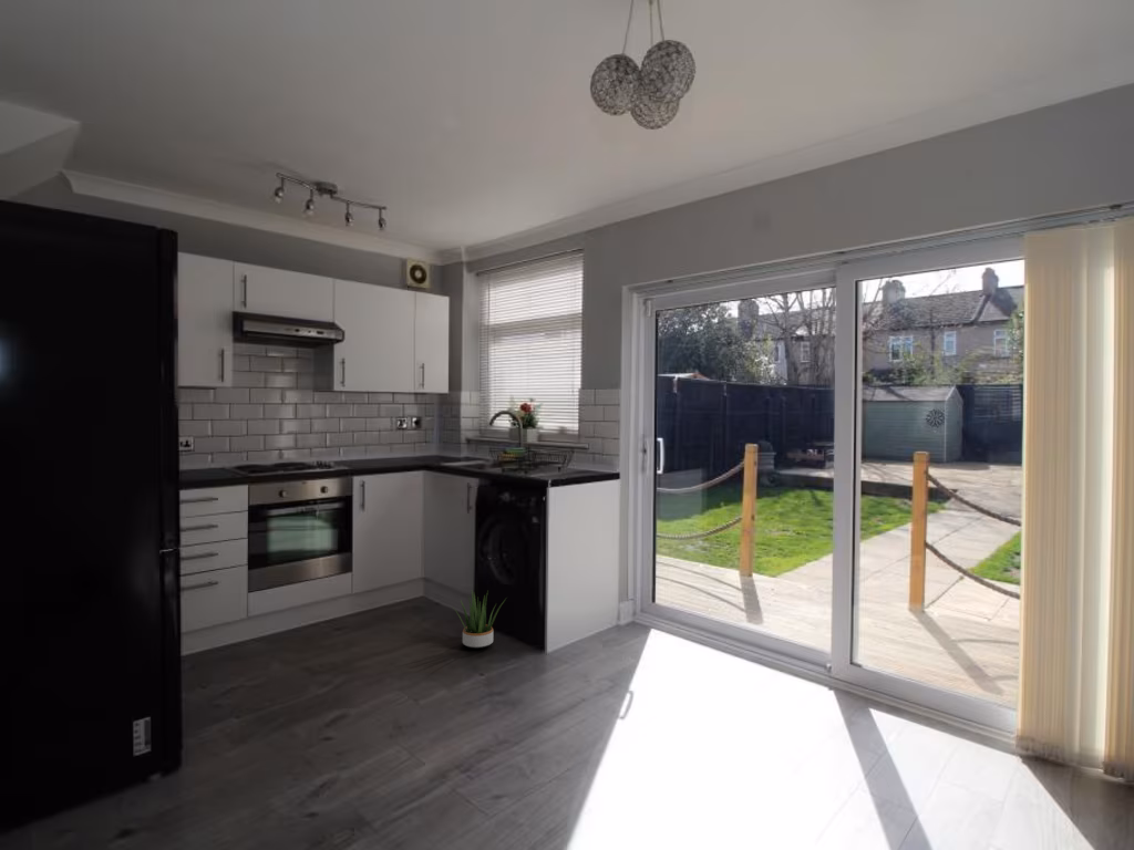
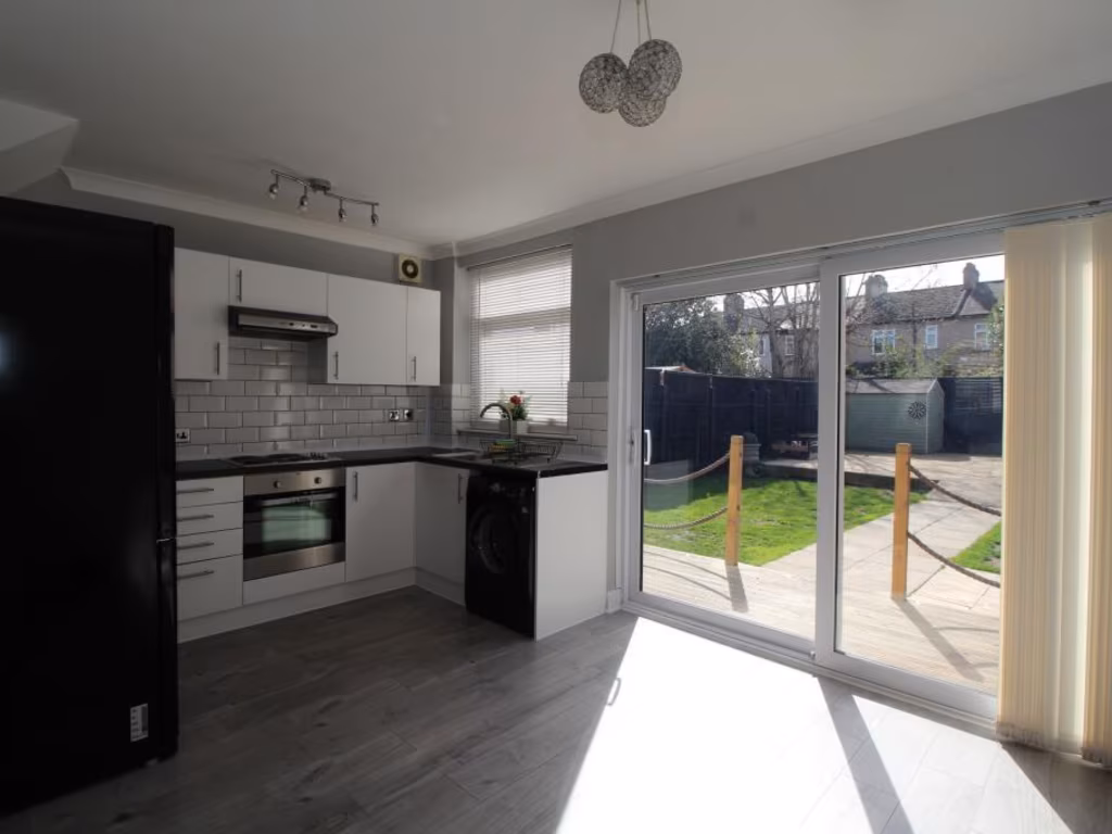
- potted plant [453,590,507,650]
